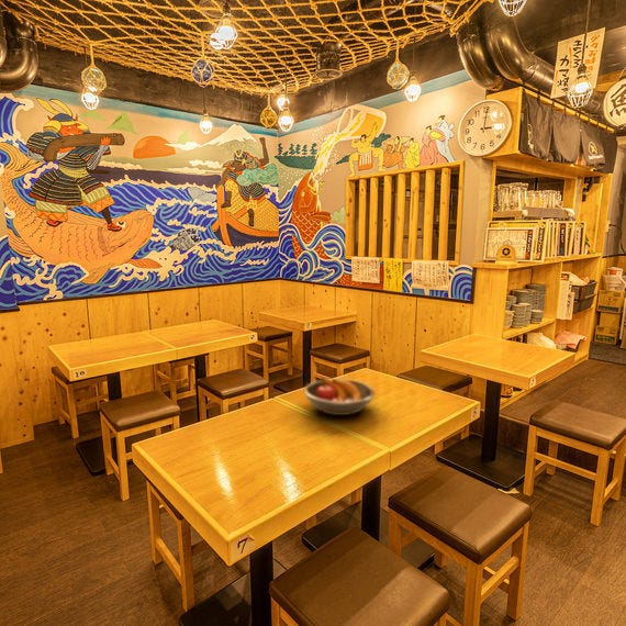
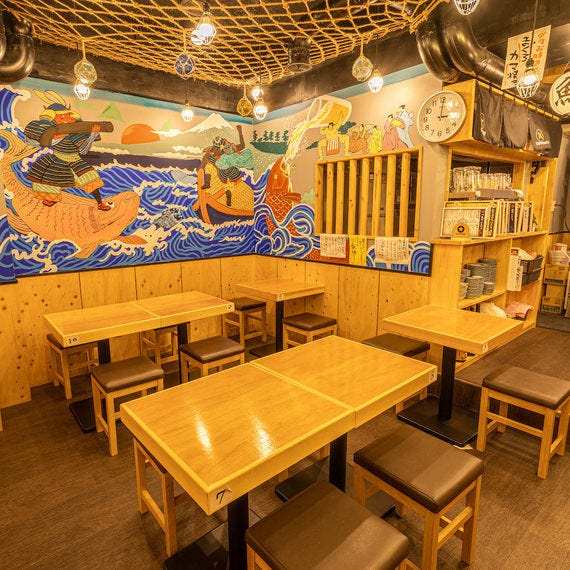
- fruit bowl [303,377,376,416]
